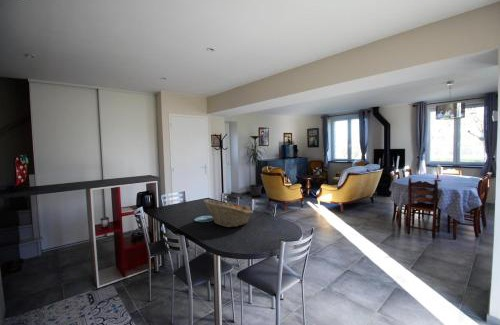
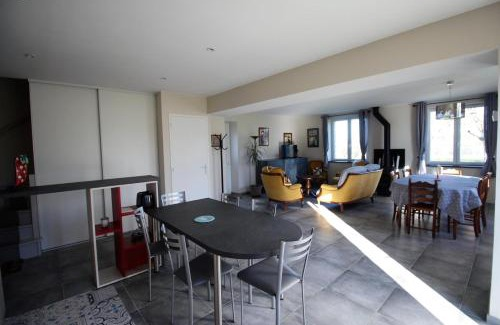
- fruit basket [203,199,254,228]
